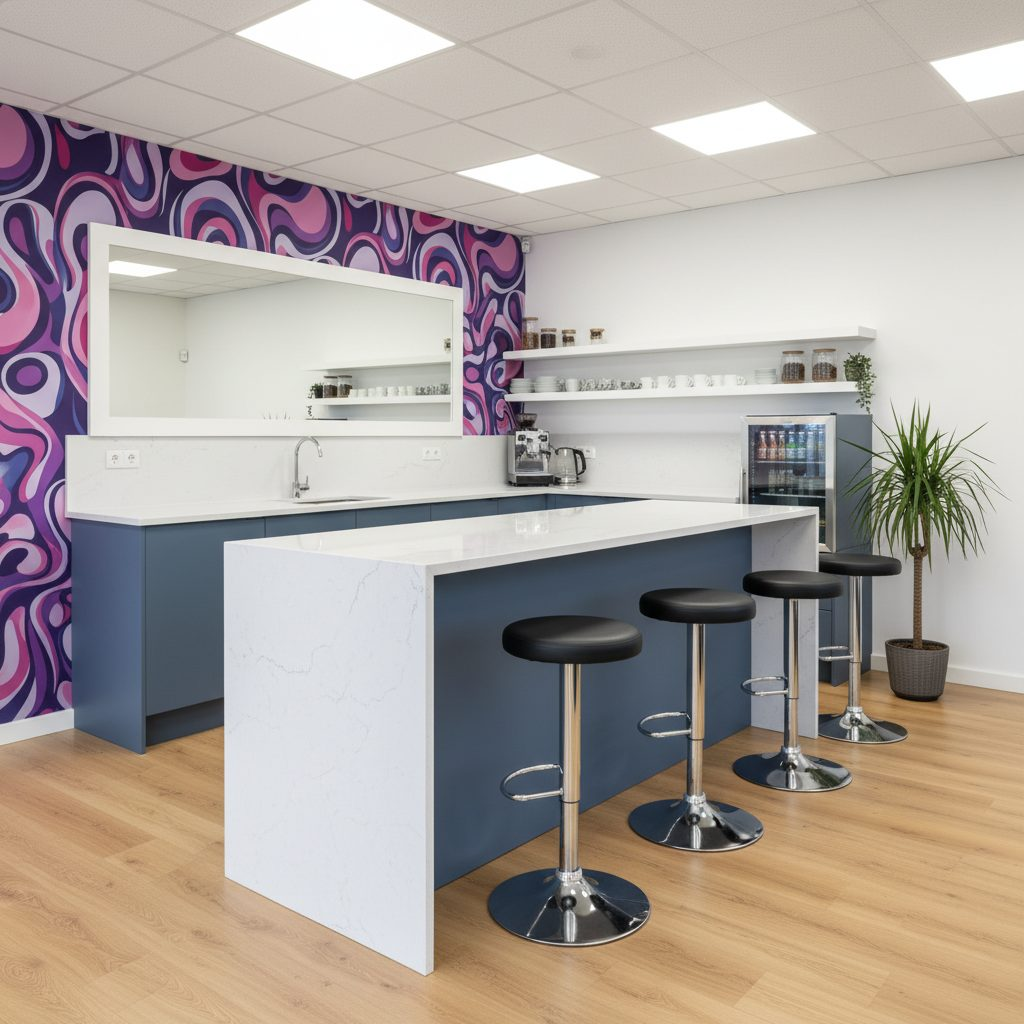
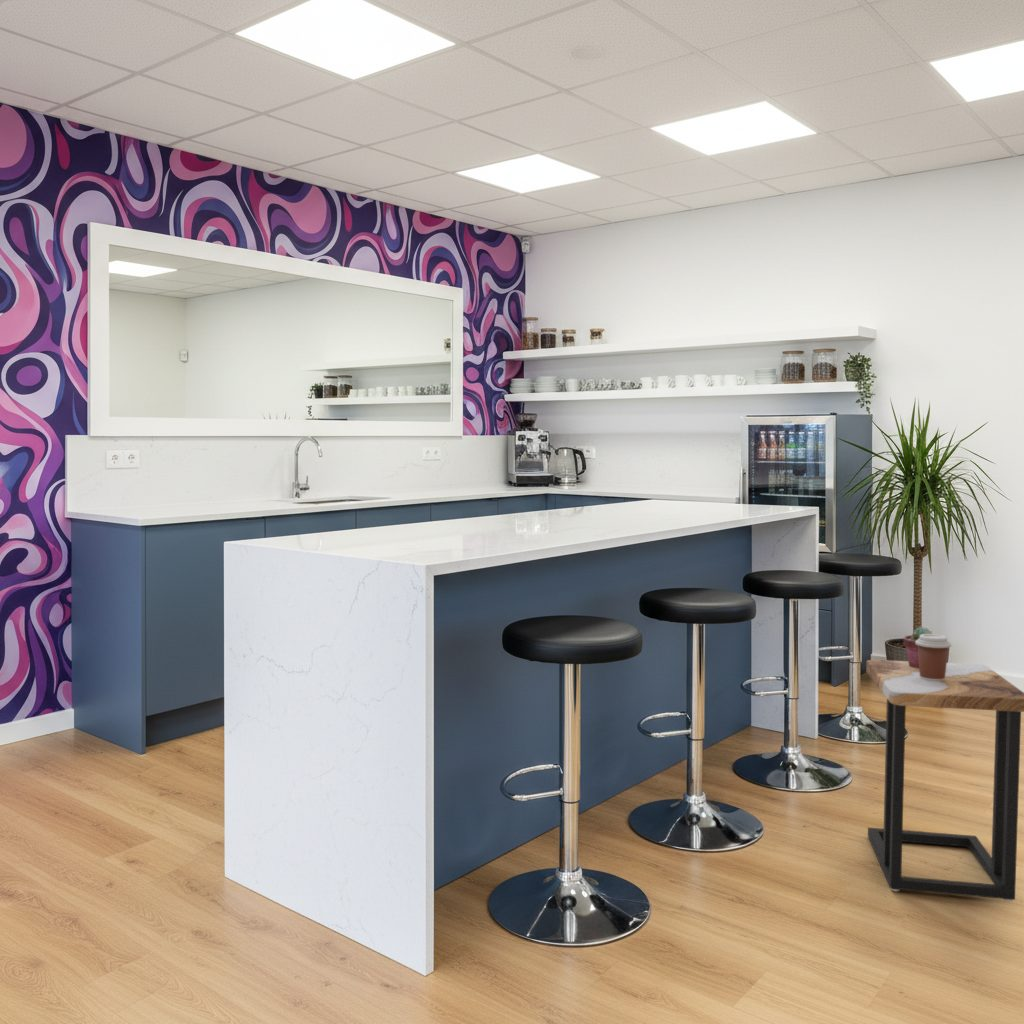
+ coffee cup [915,633,952,681]
+ potted succulent [902,625,933,668]
+ side table [865,659,1024,902]
